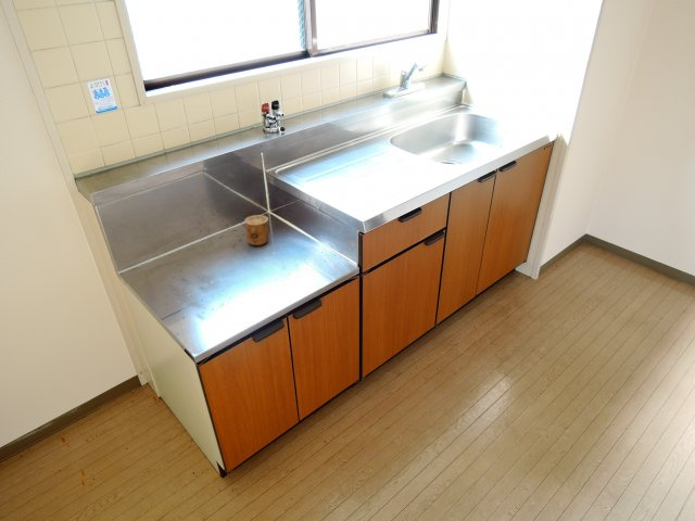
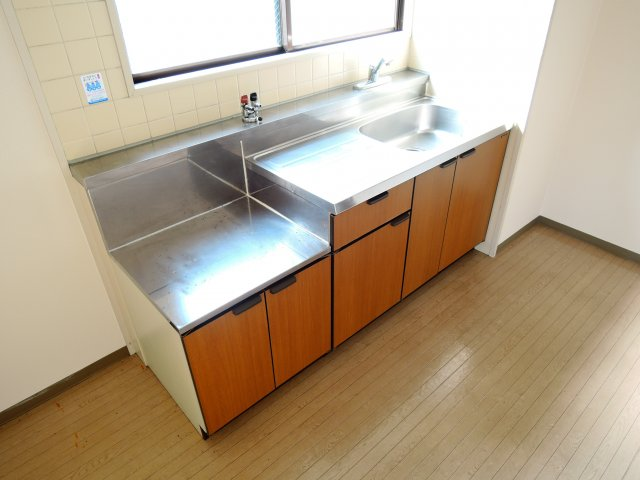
- cup [243,214,269,246]
